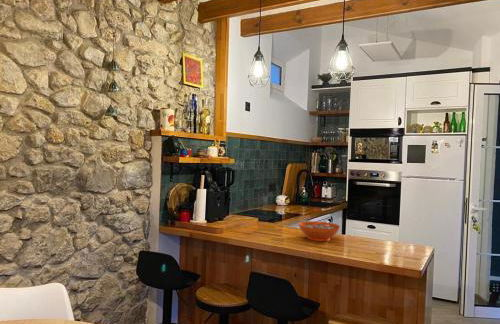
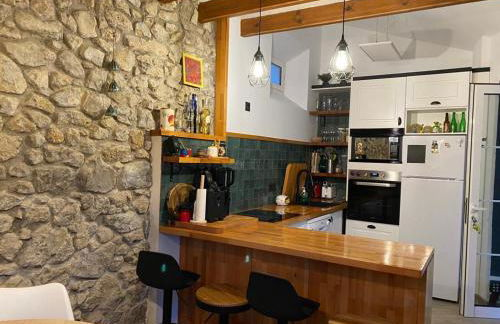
- decorative bowl [298,220,341,242]
